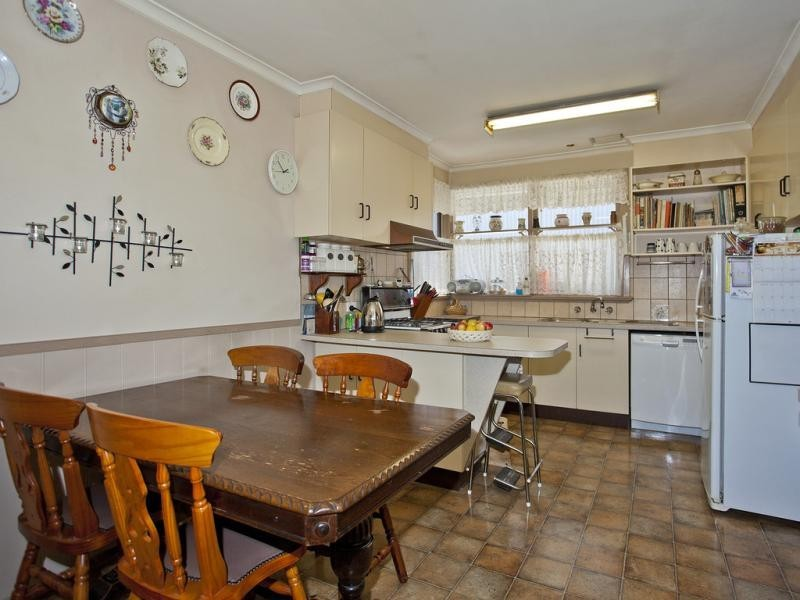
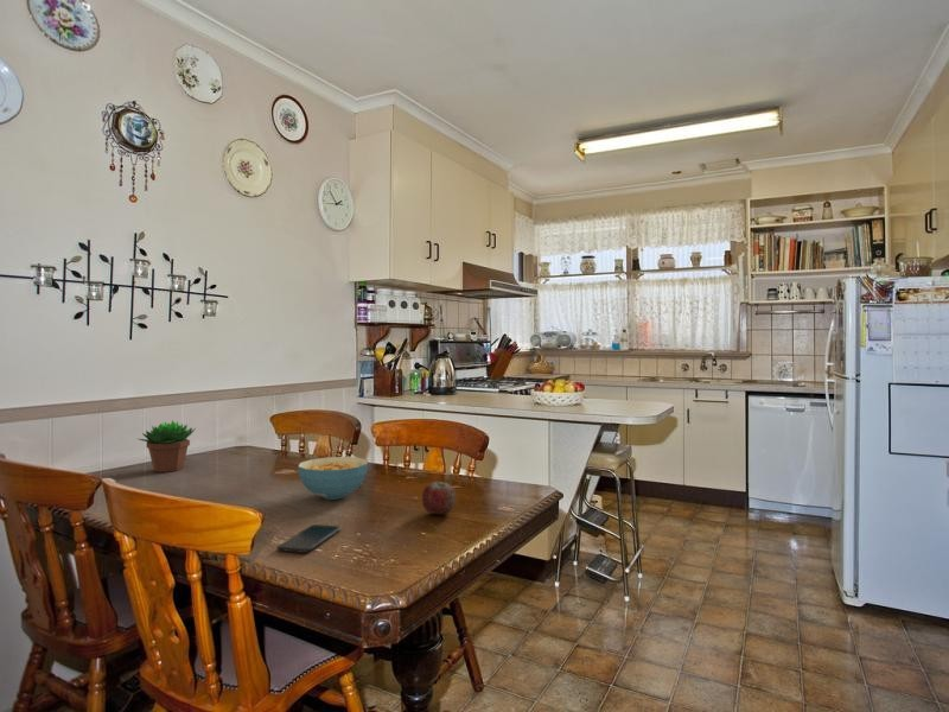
+ smartphone [275,523,342,554]
+ cereal bowl [297,456,369,501]
+ apple [421,481,458,515]
+ succulent plant [135,419,197,473]
